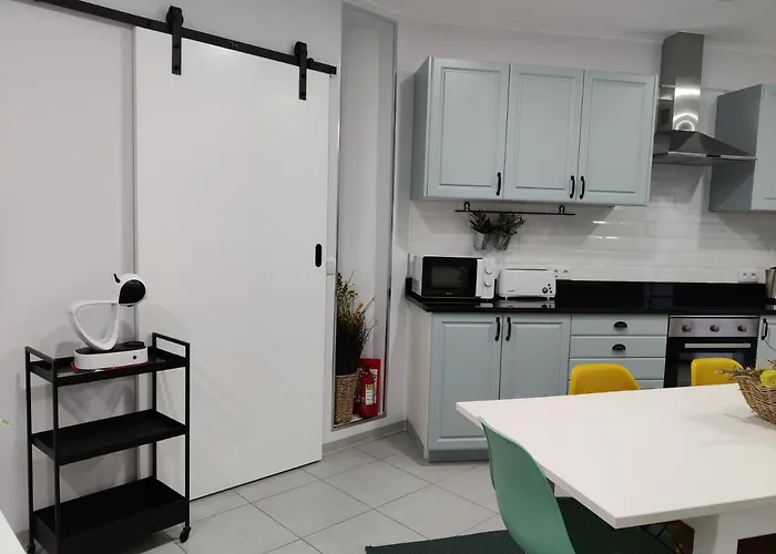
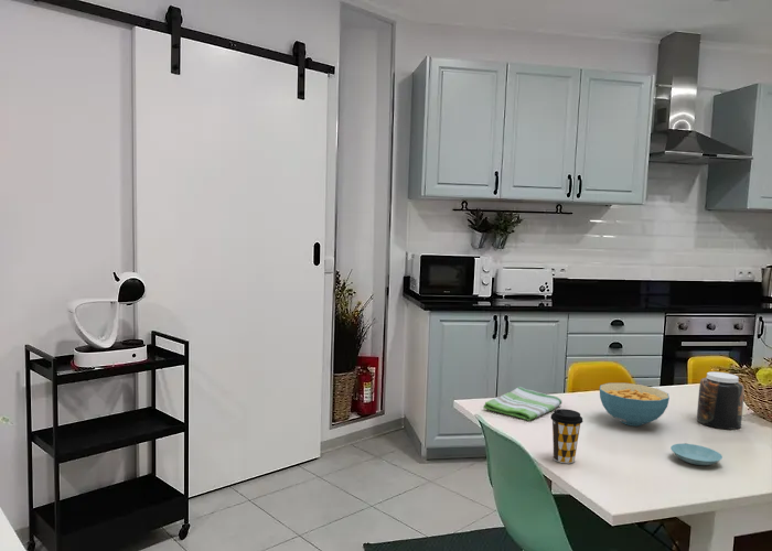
+ coffee cup [549,408,583,464]
+ saucer [669,443,723,466]
+ jar [696,371,746,430]
+ dish towel [482,386,562,422]
+ cereal bowl [599,382,671,428]
